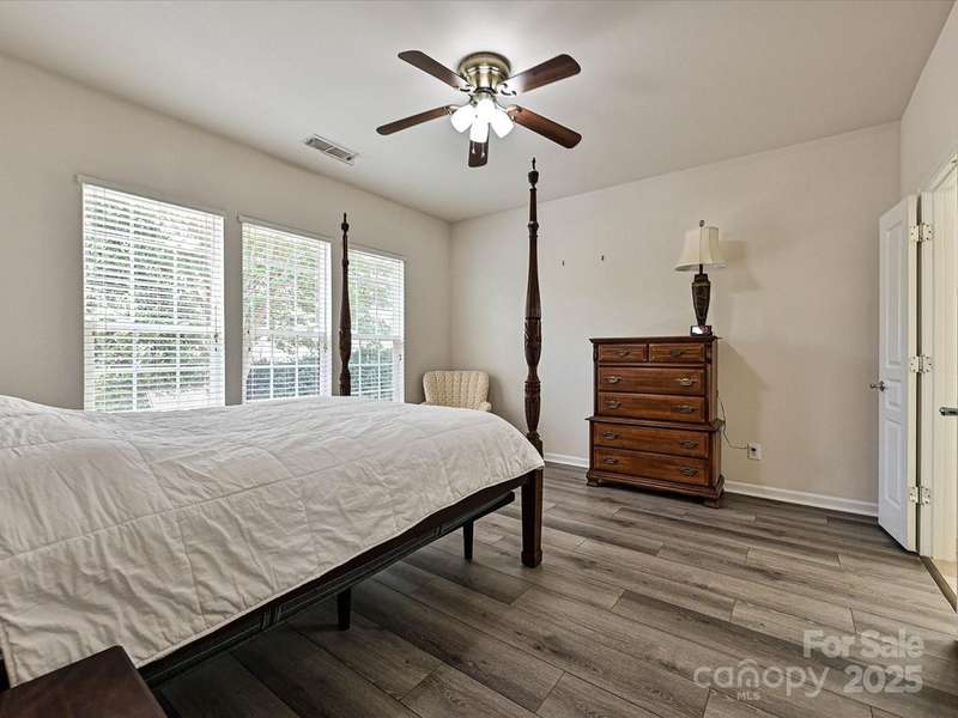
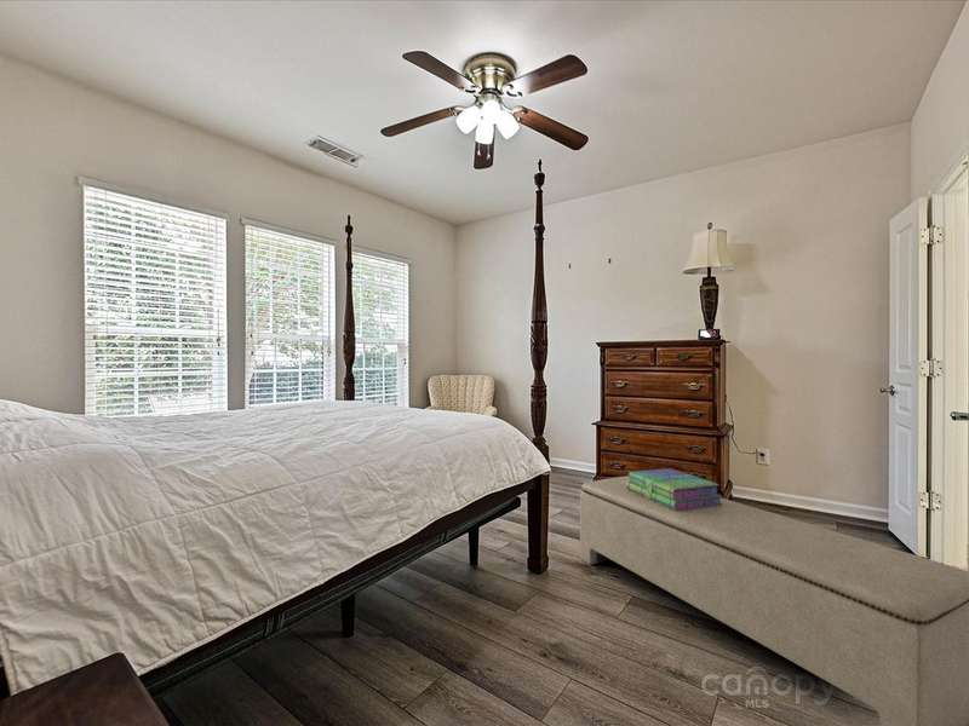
+ stack of books [626,467,723,511]
+ bench [579,474,969,726]
